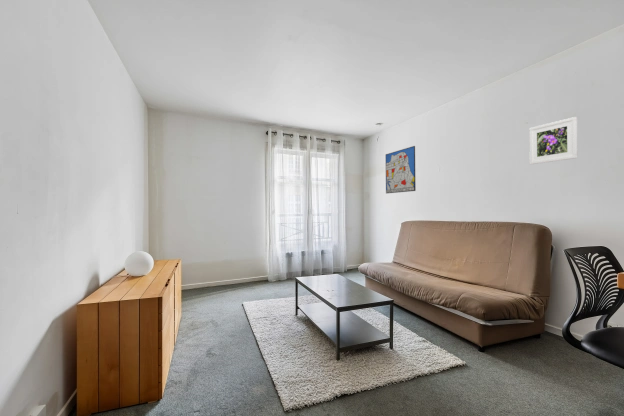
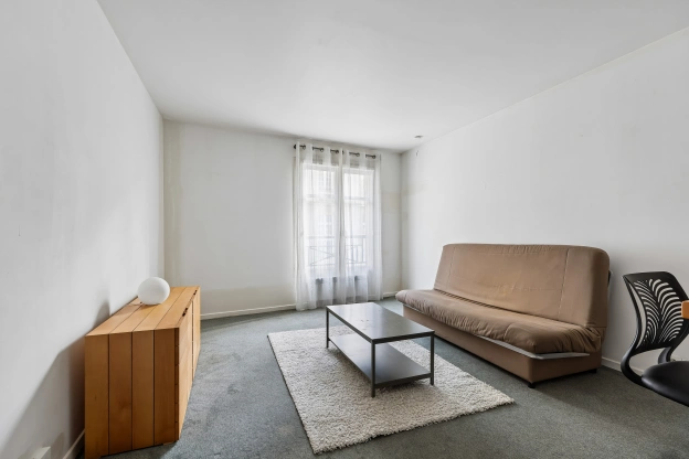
- wall art [385,145,417,194]
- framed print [528,116,579,165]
